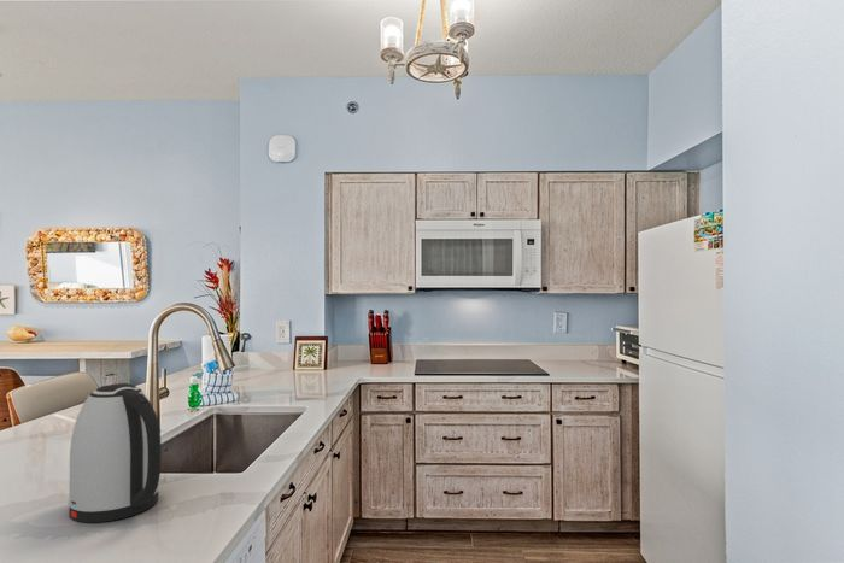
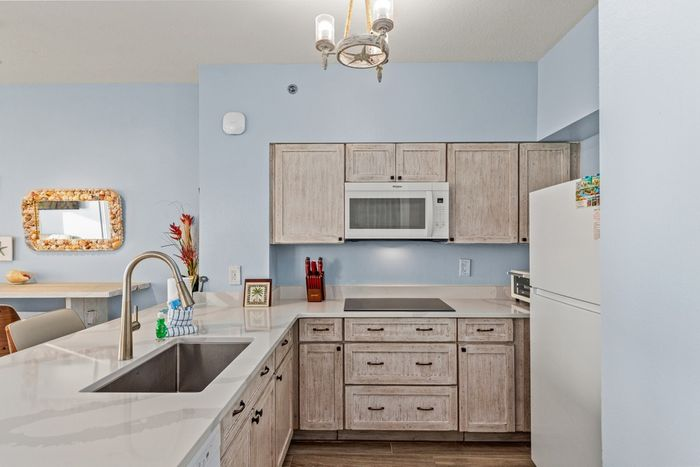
- kettle [68,382,162,524]
